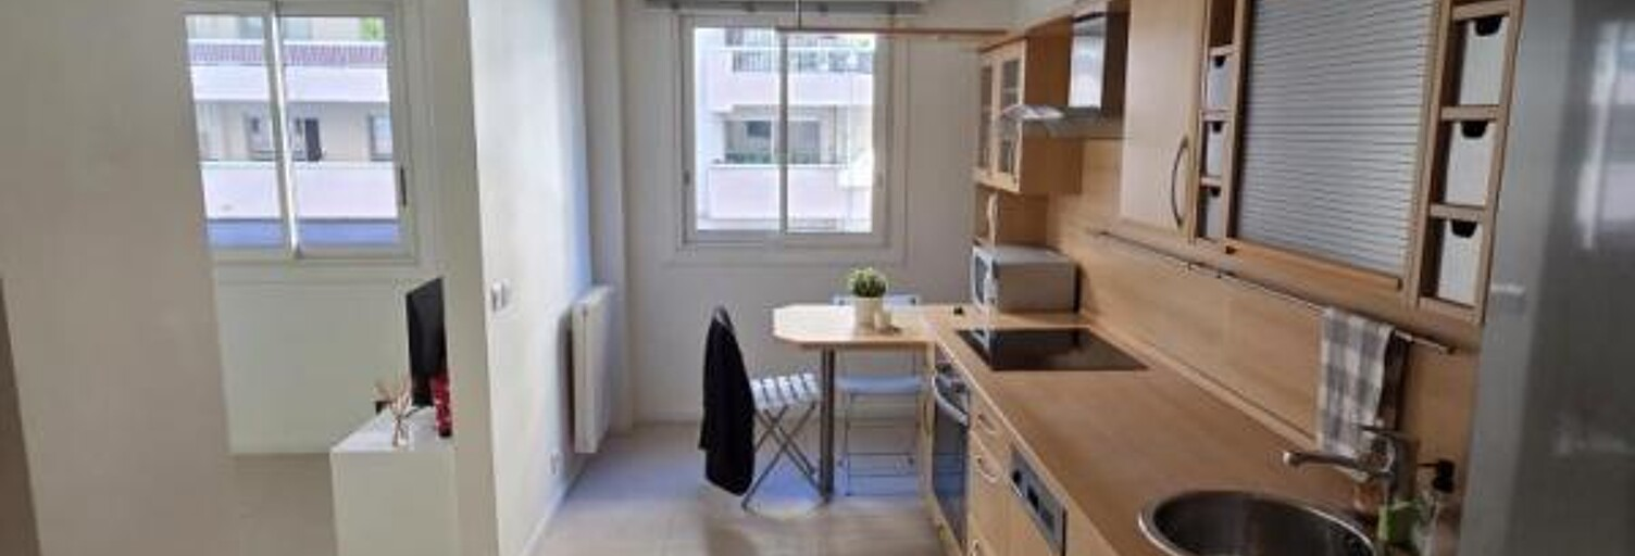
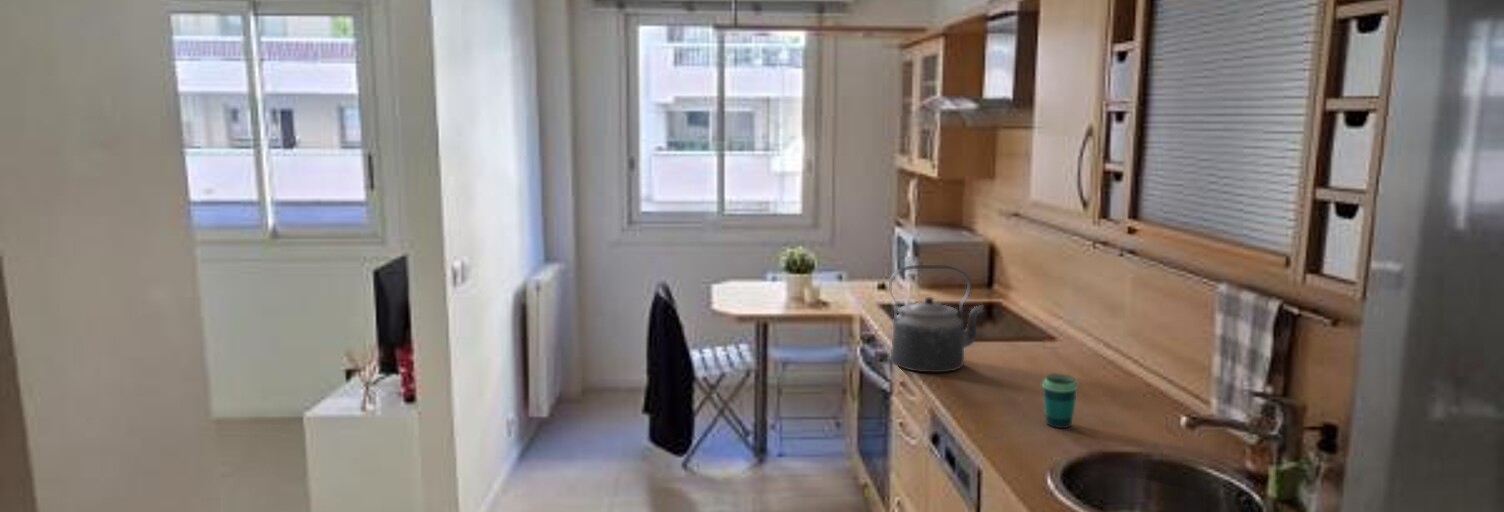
+ kettle [888,264,985,373]
+ cup [1041,373,1079,429]
